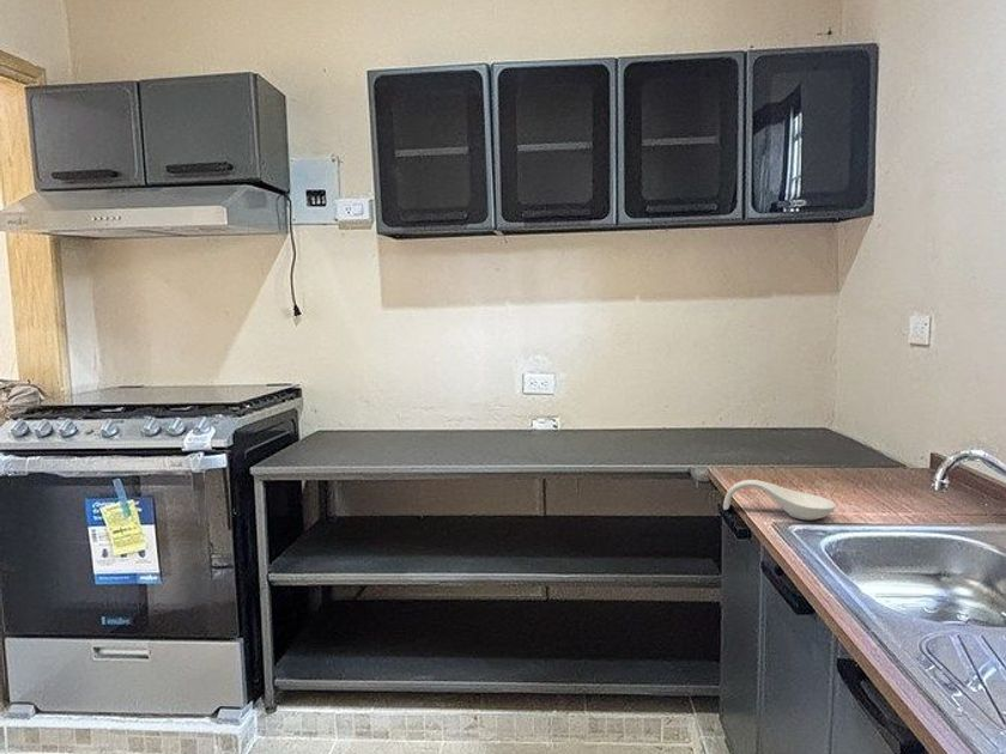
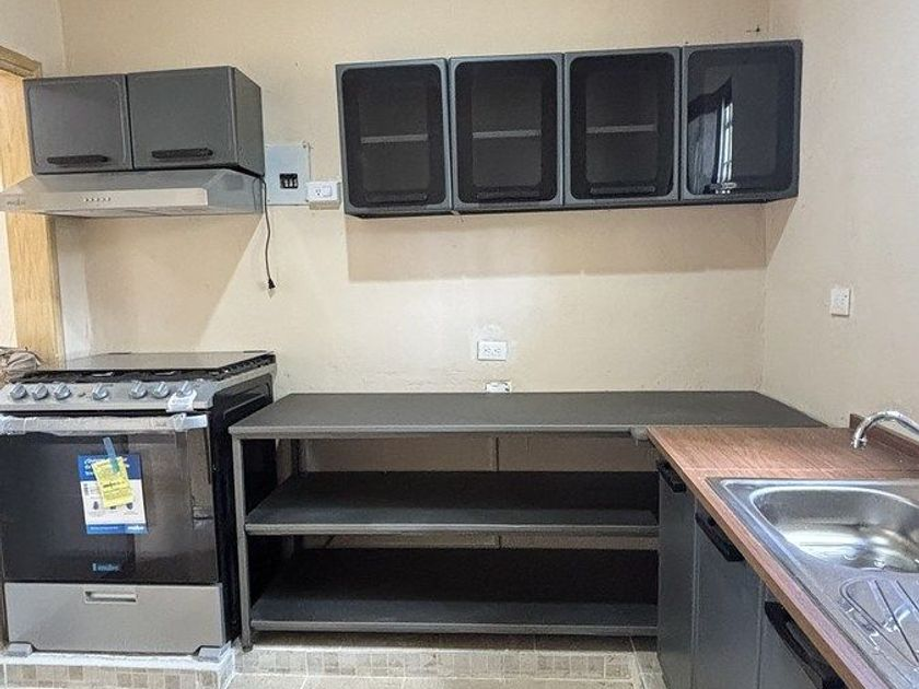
- spoon rest [722,479,837,522]
